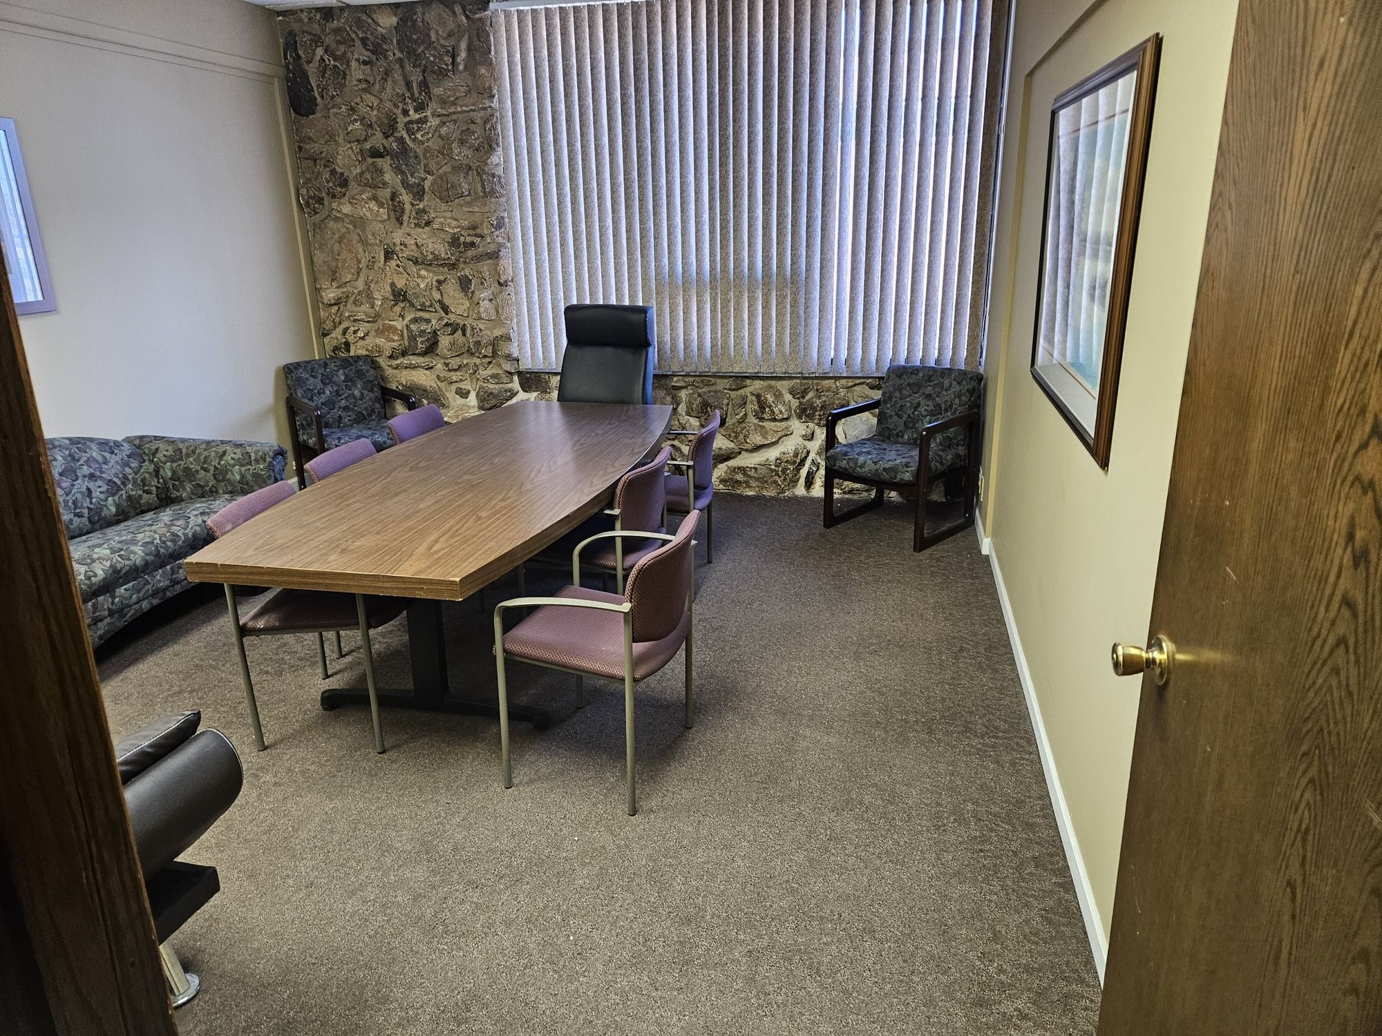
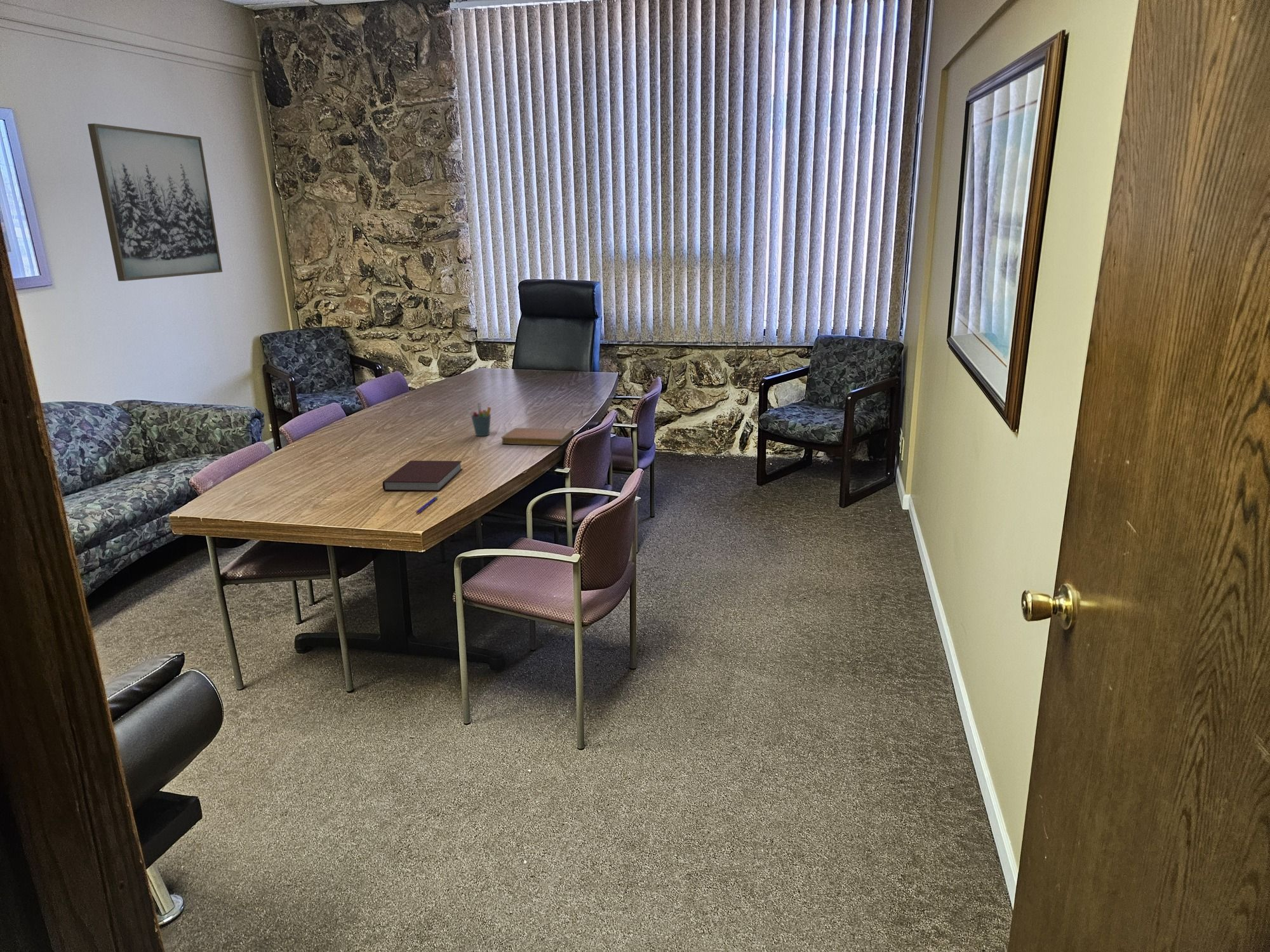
+ pen holder [471,402,492,437]
+ notebook [382,460,464,492]
+ wall art [87,123,223,282]
+ pen [415,495,439,514]
+ notebook [500,427,575,446]
